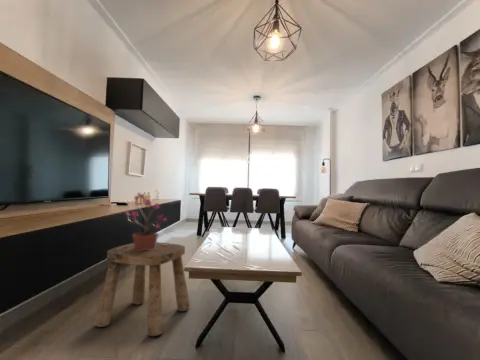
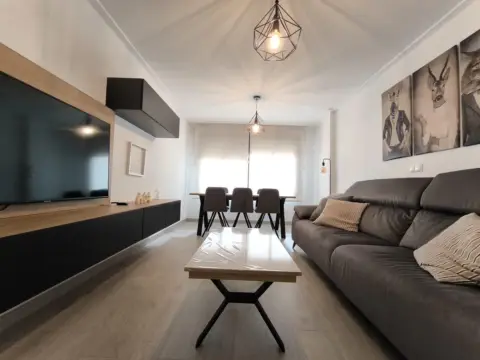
- stool [93,241,191,337]
- potted plant [124,193,168,251]
